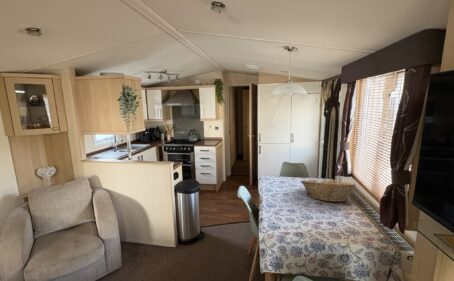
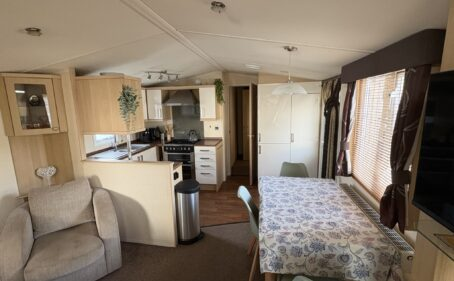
- fruit basket [300,179,357,203]
